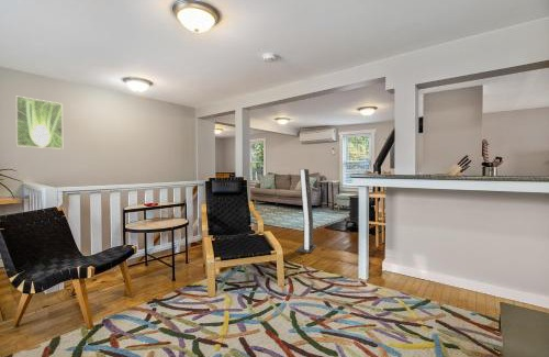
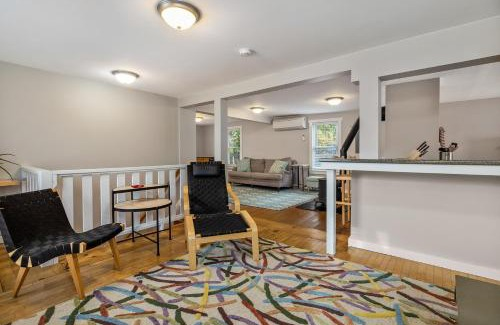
- speaker [294,168,318,254]
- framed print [14,96,64,150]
